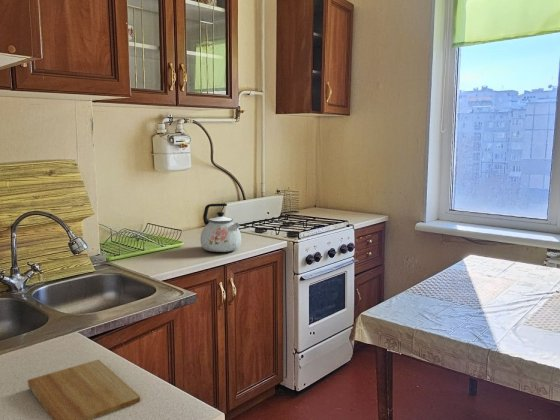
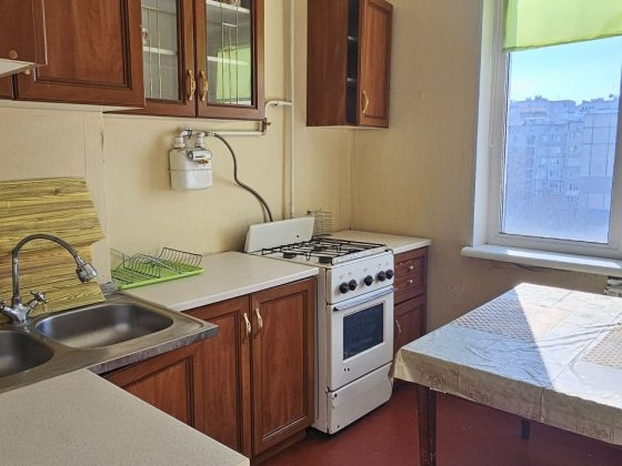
- cutting board [27,359,141,420]
- kettle [199,203,242,253]
